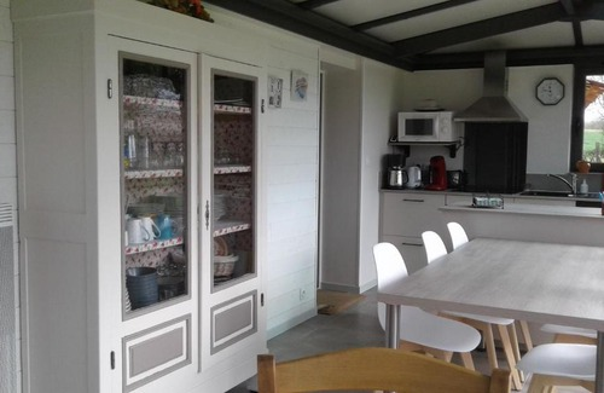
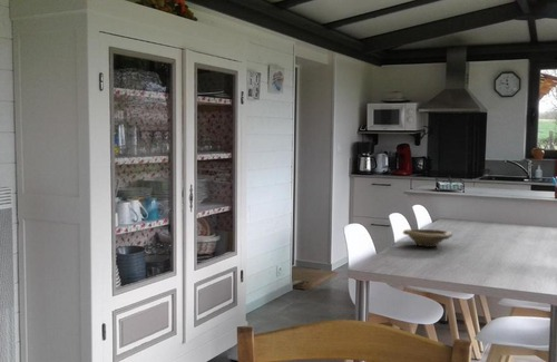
+ bowl [402,228,453,248]
